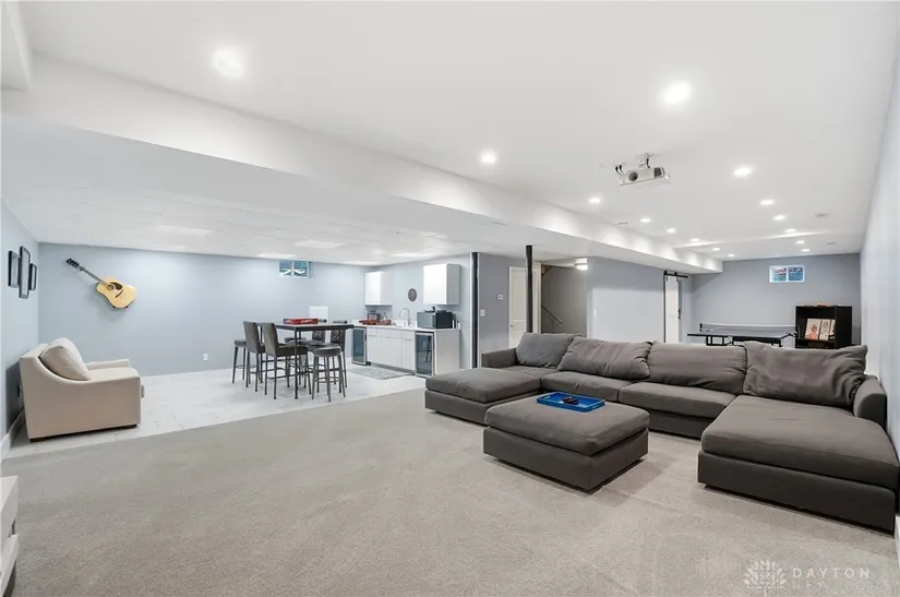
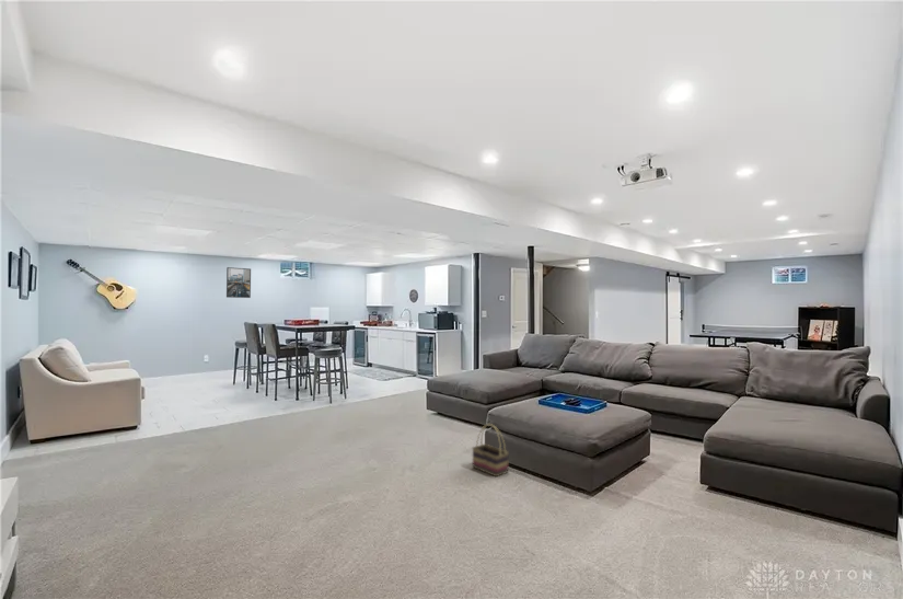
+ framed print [225,266,252,299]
+ basket [471,423,510,477]
